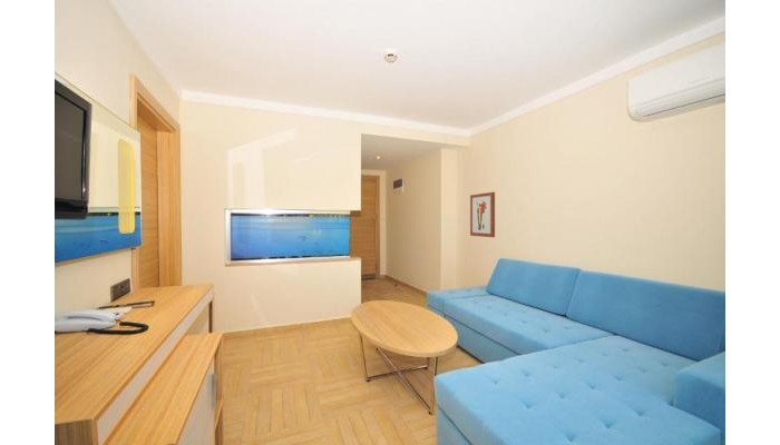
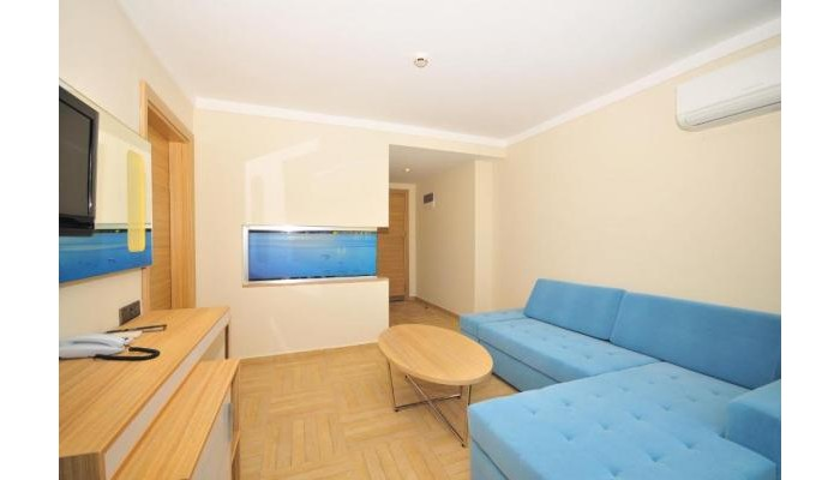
- wall art [469,191,496,238]
